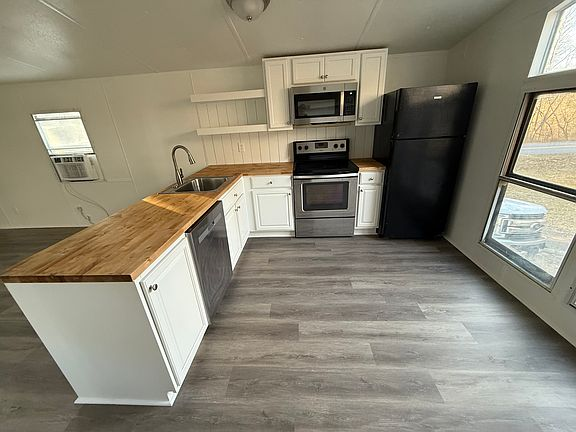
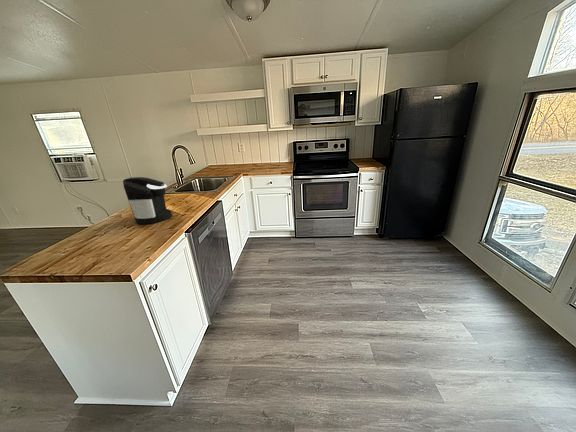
+ coffee maker [122,176,173,225]
